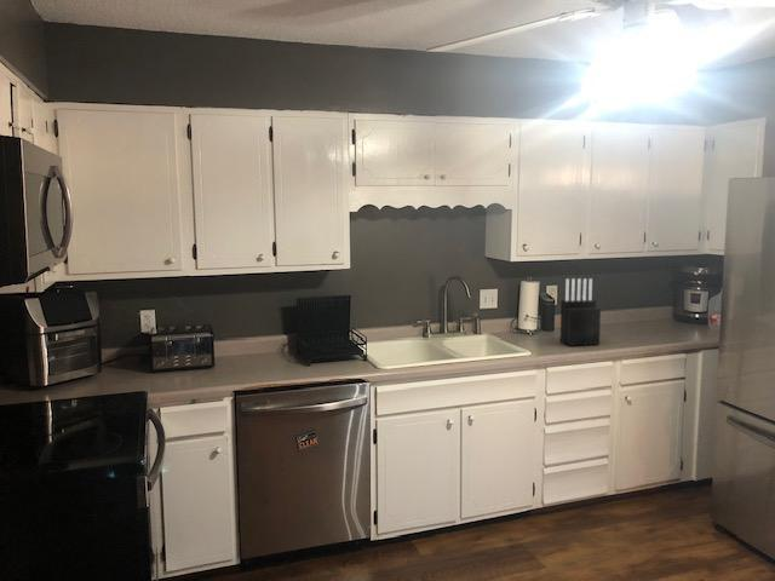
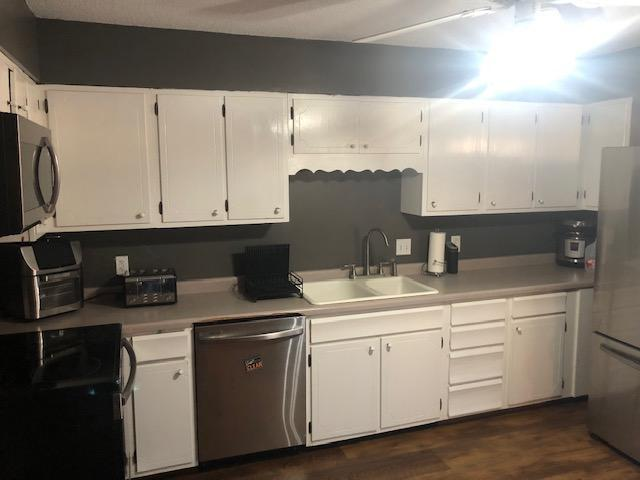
- knife block [559,277,602,347]
